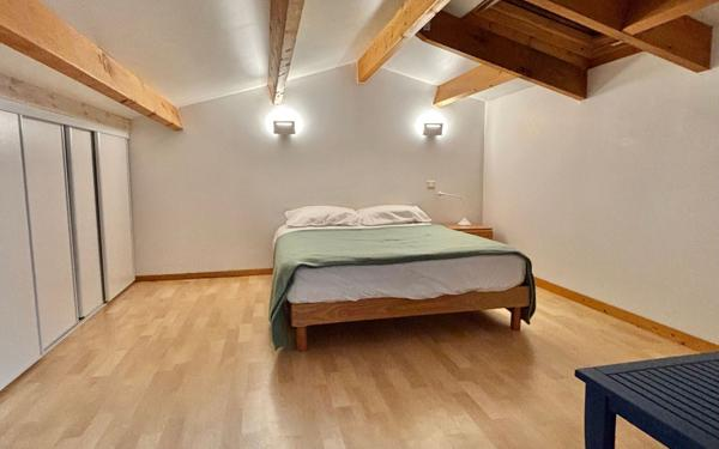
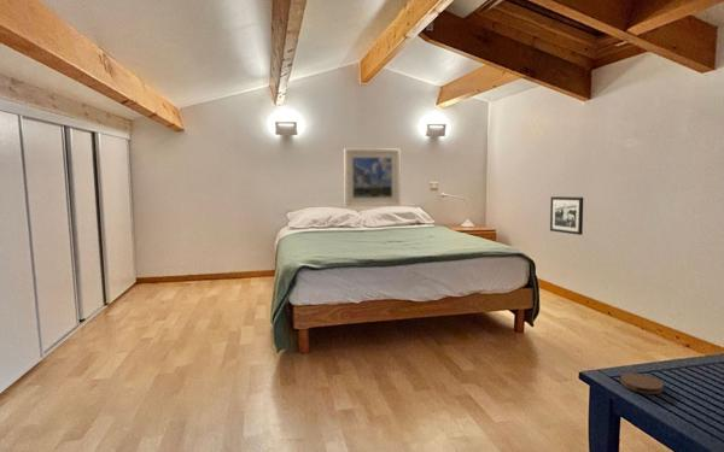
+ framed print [343,147,402,207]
+ coaster [619,372,665,395]
+ picture frame [549,195,584,236]
